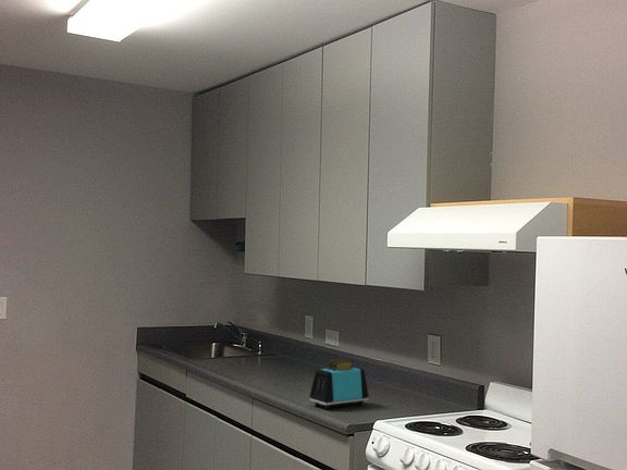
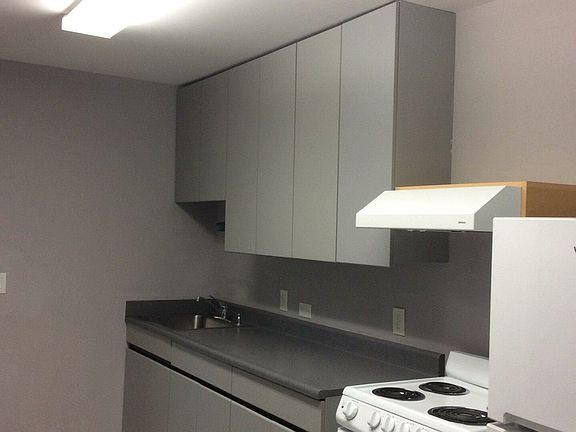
- toaster [308,358,370,410]
